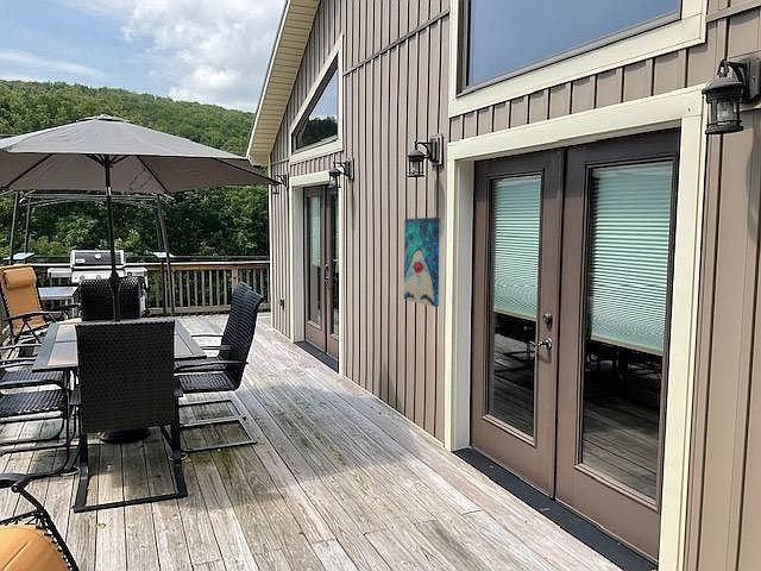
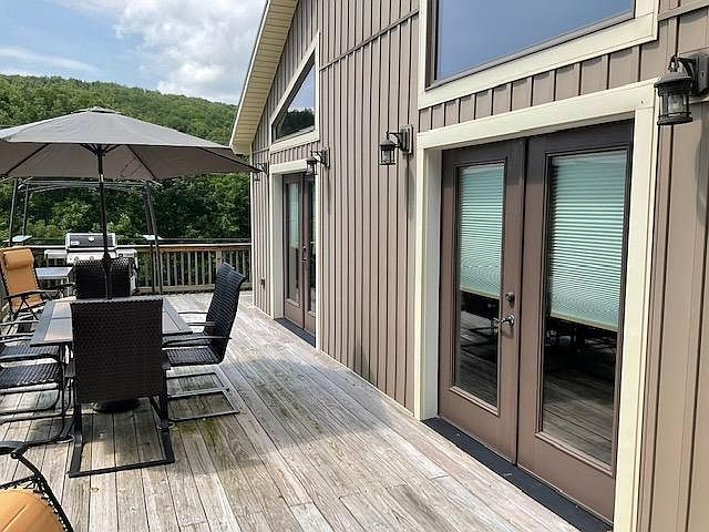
- wall art [403,217,441,308]
